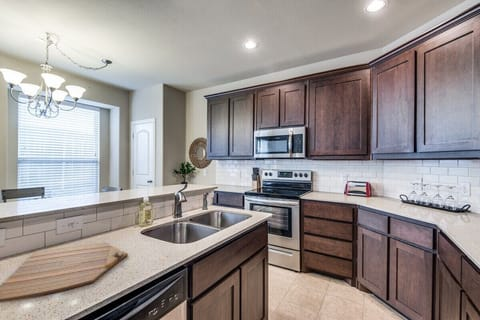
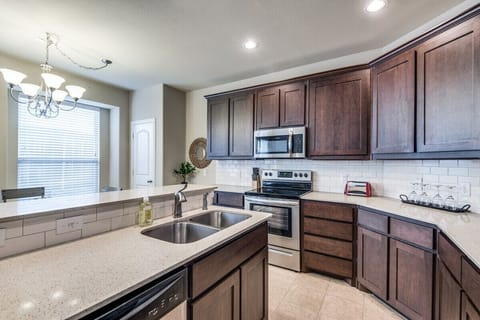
- cutting board [0,241,129,303]
